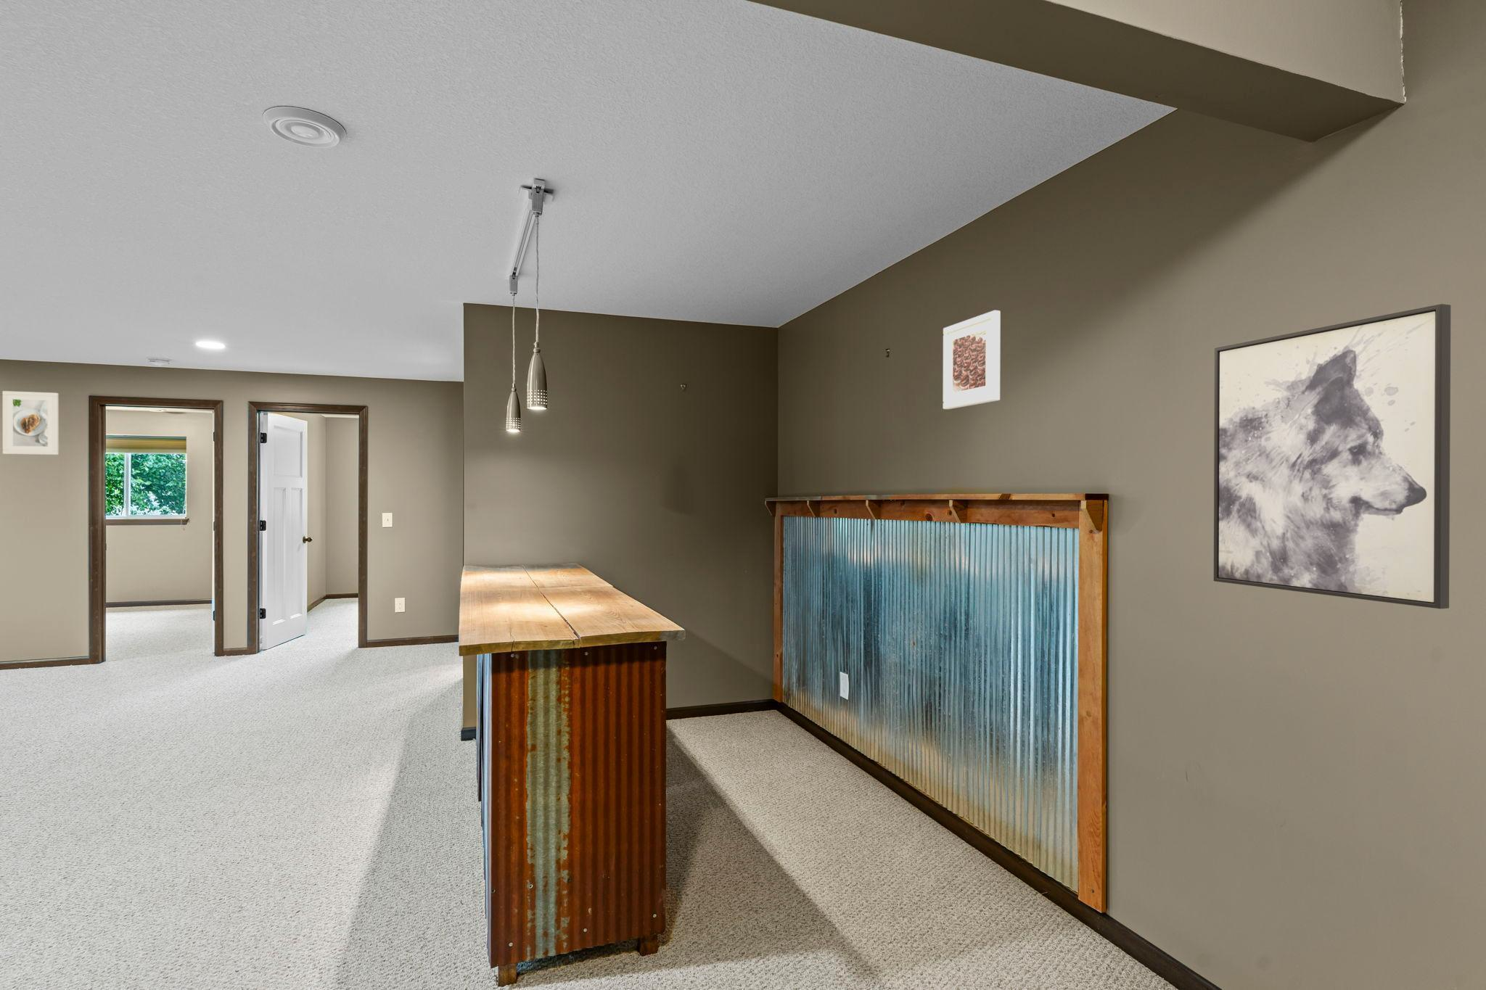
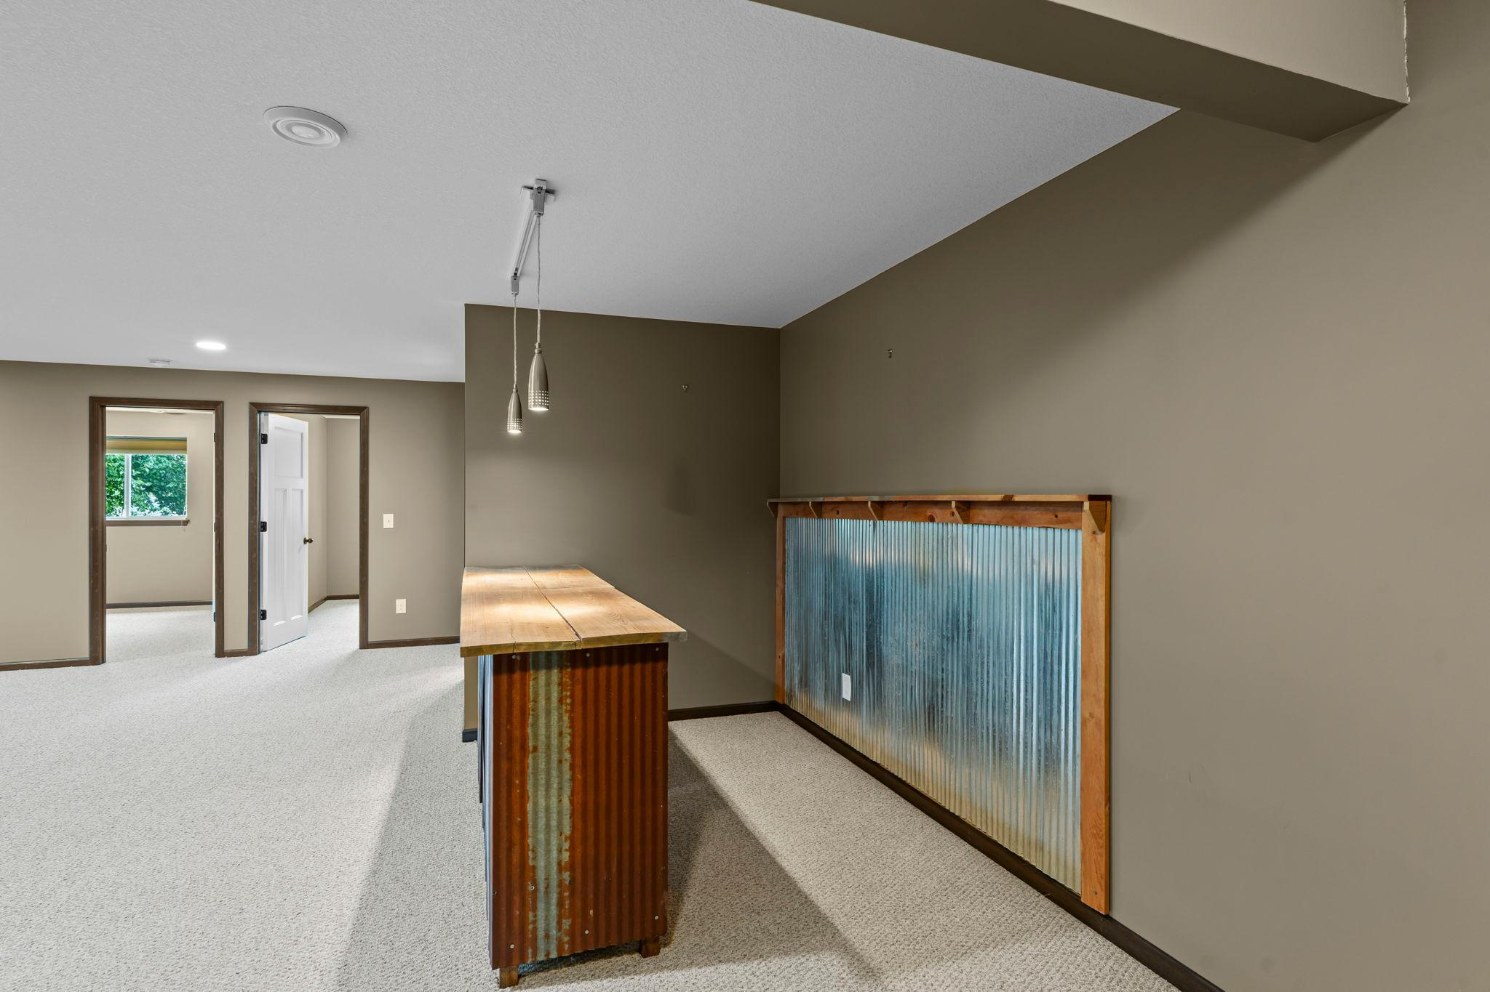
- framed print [2,390,60,455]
- wall art [1213,303,1451,609]
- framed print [942,309,1001,410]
